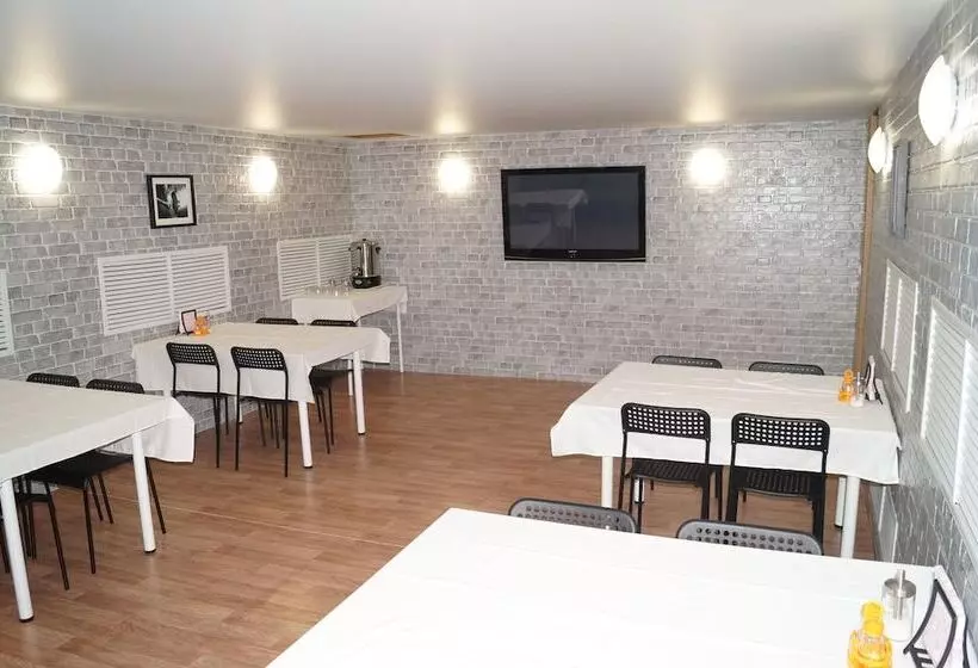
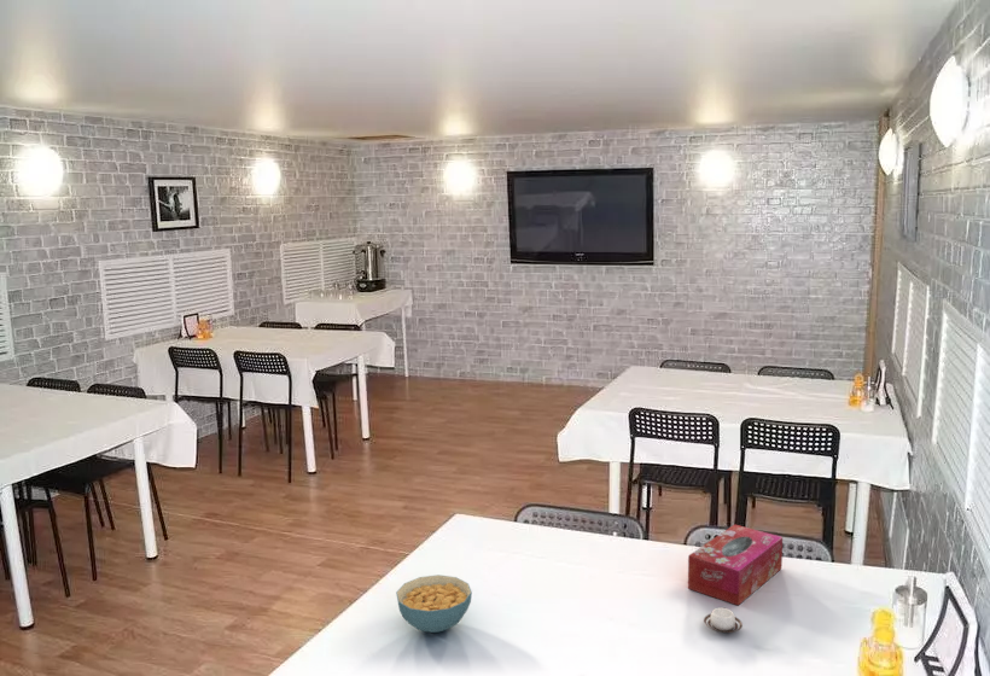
+ cup [703,607,744,634]
+ tissue box [687,523,784,607]
+ cereal bowl [395,573,473,634]
